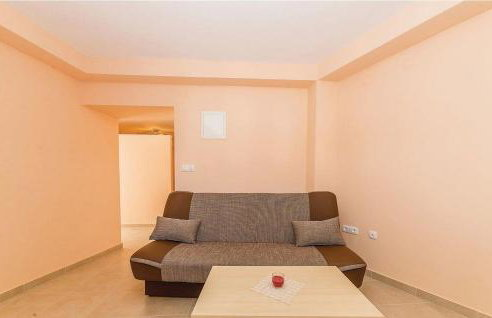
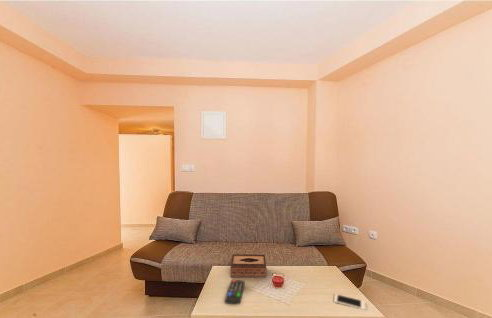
+ remote control [224,279,246,305]
+ cell phone [333,293,366,311]
+ tissue box [229,253,267,279]
